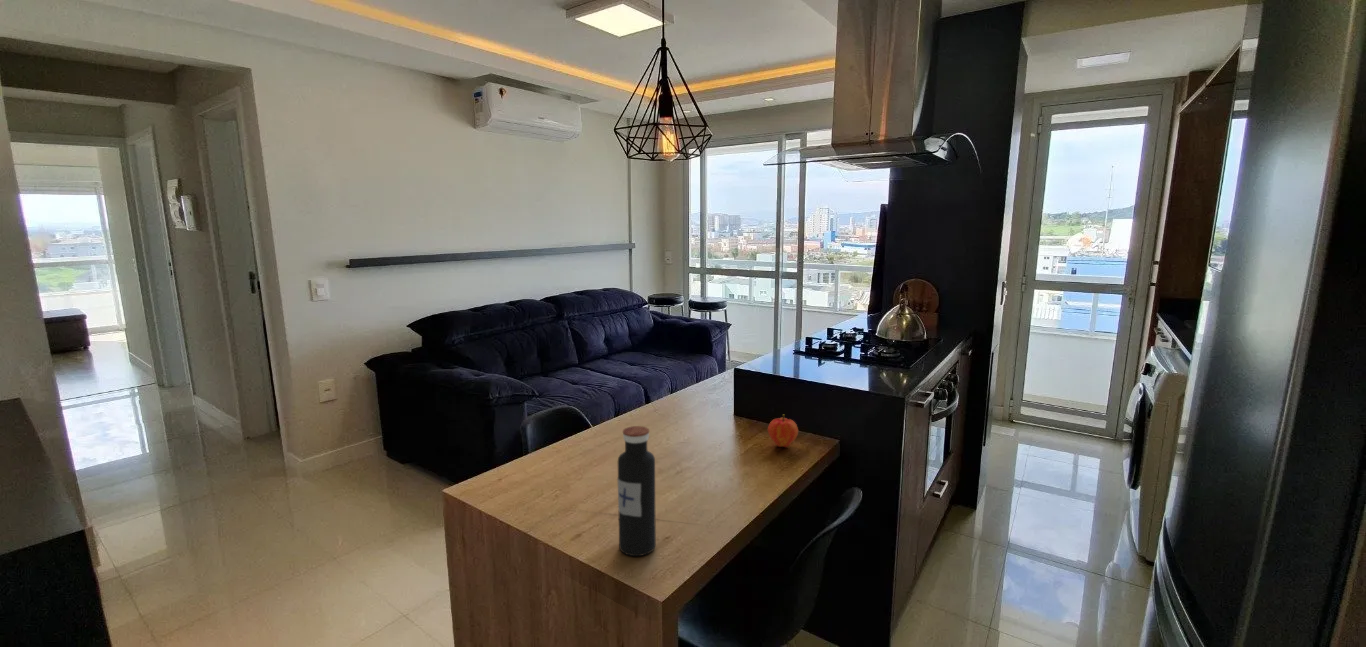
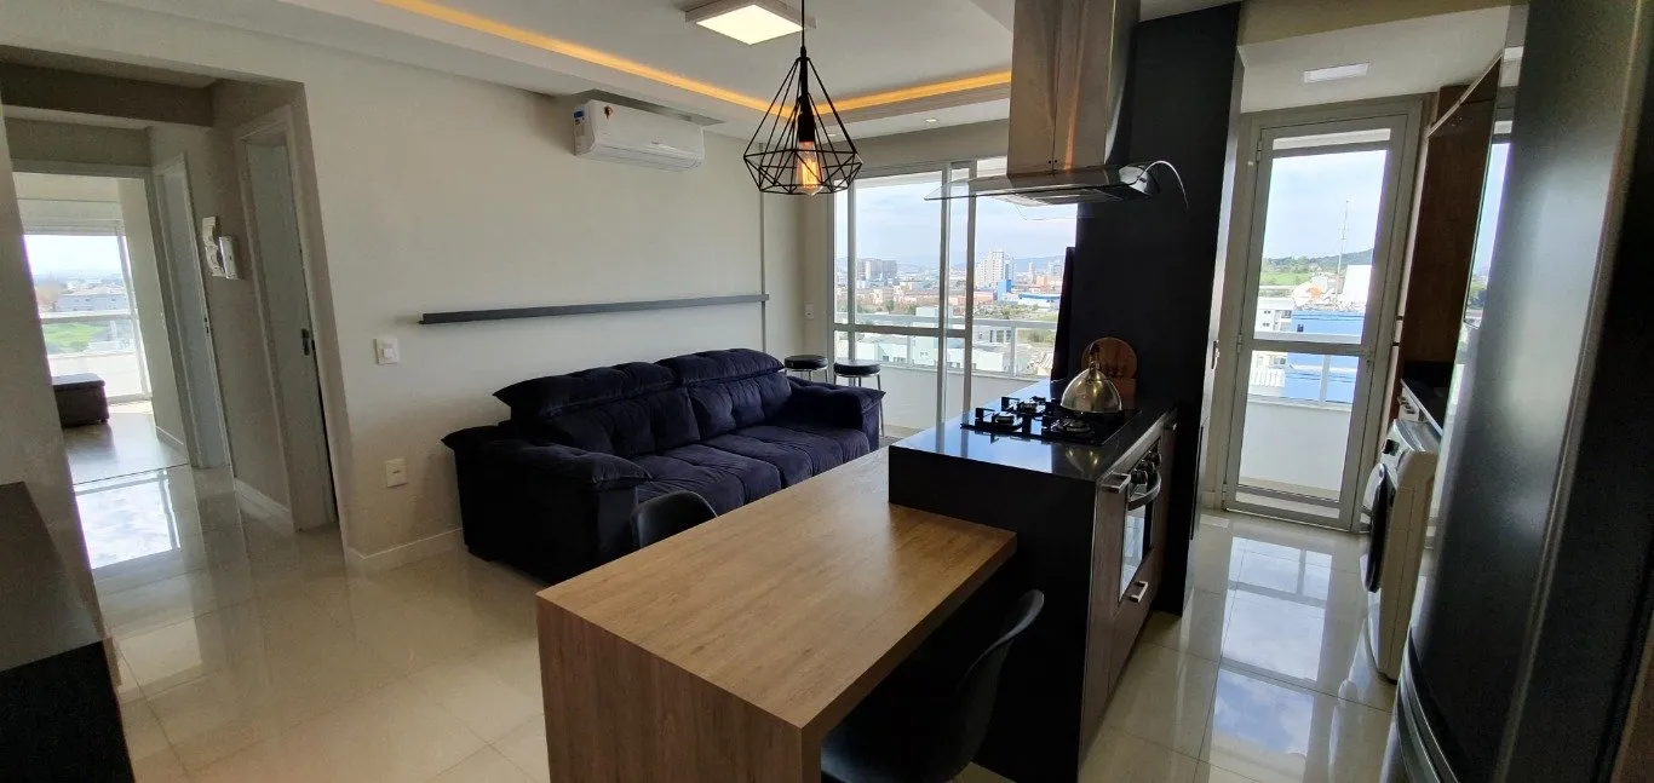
- water bottle [616,425,657,557]
- fruit [767,414,799,448]
